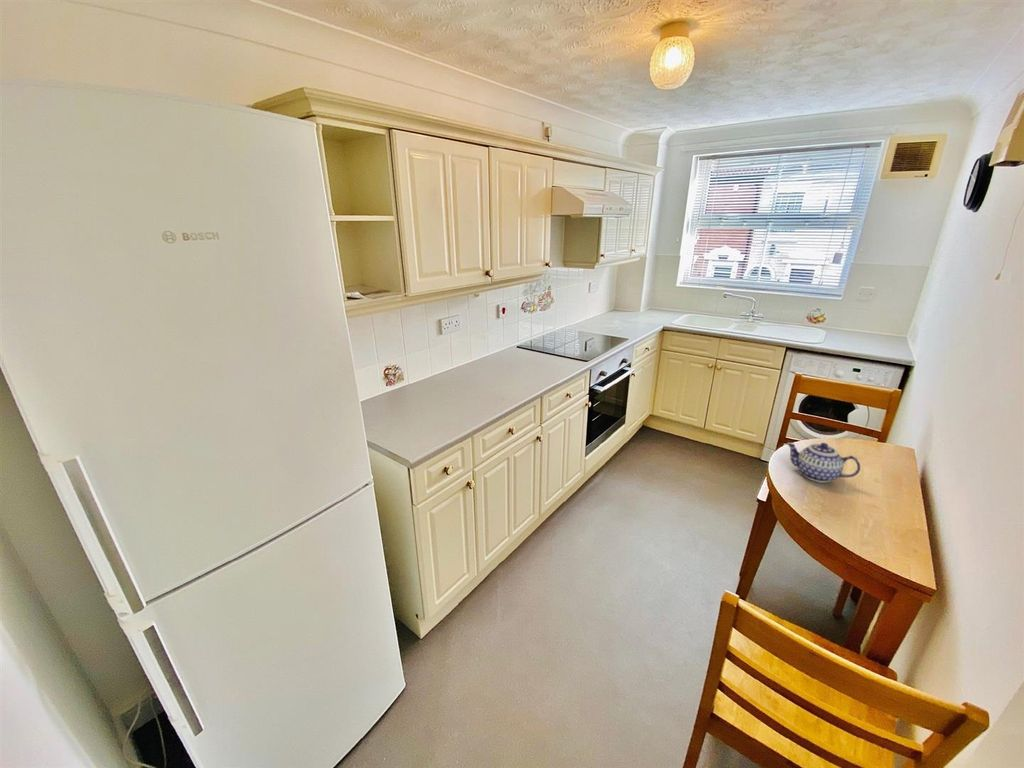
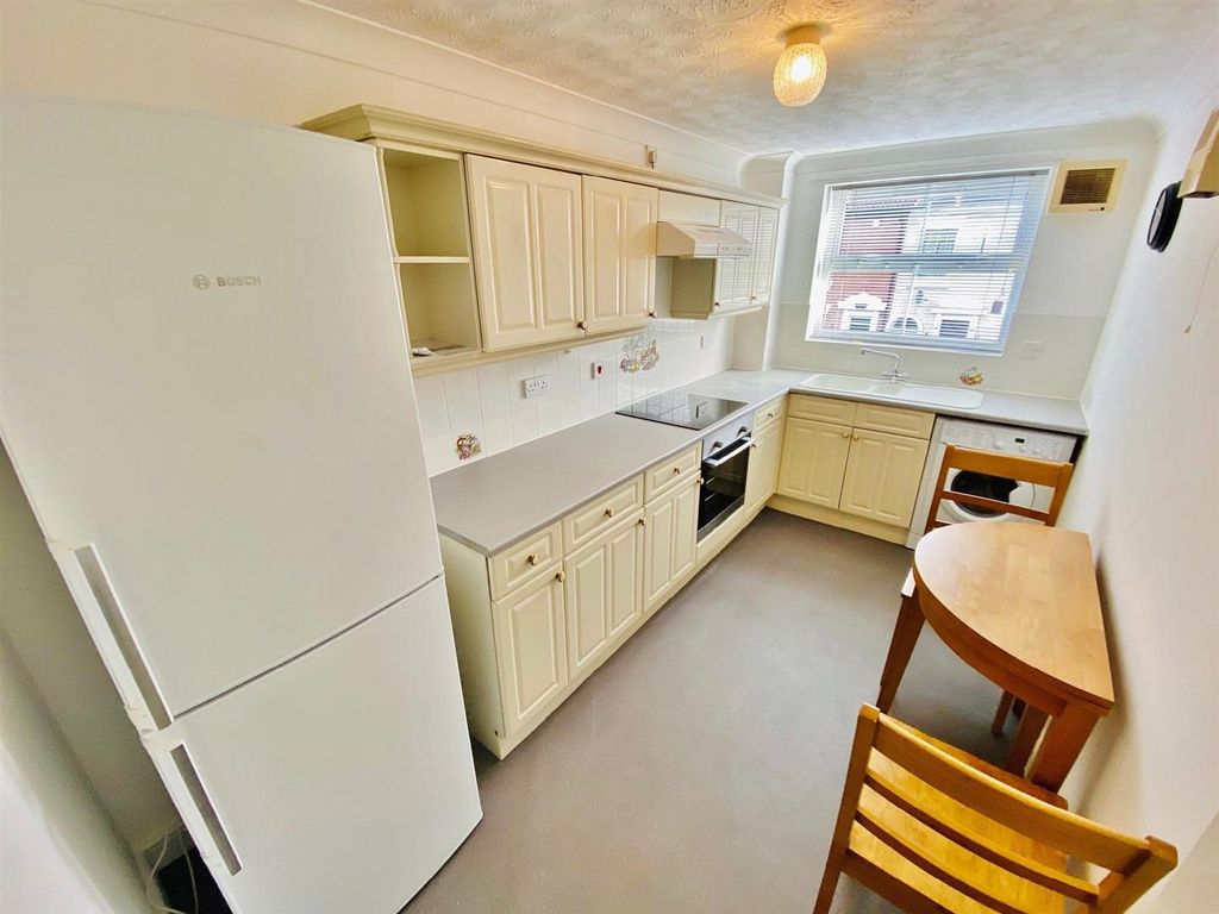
- teapot [785,442,861,484]
